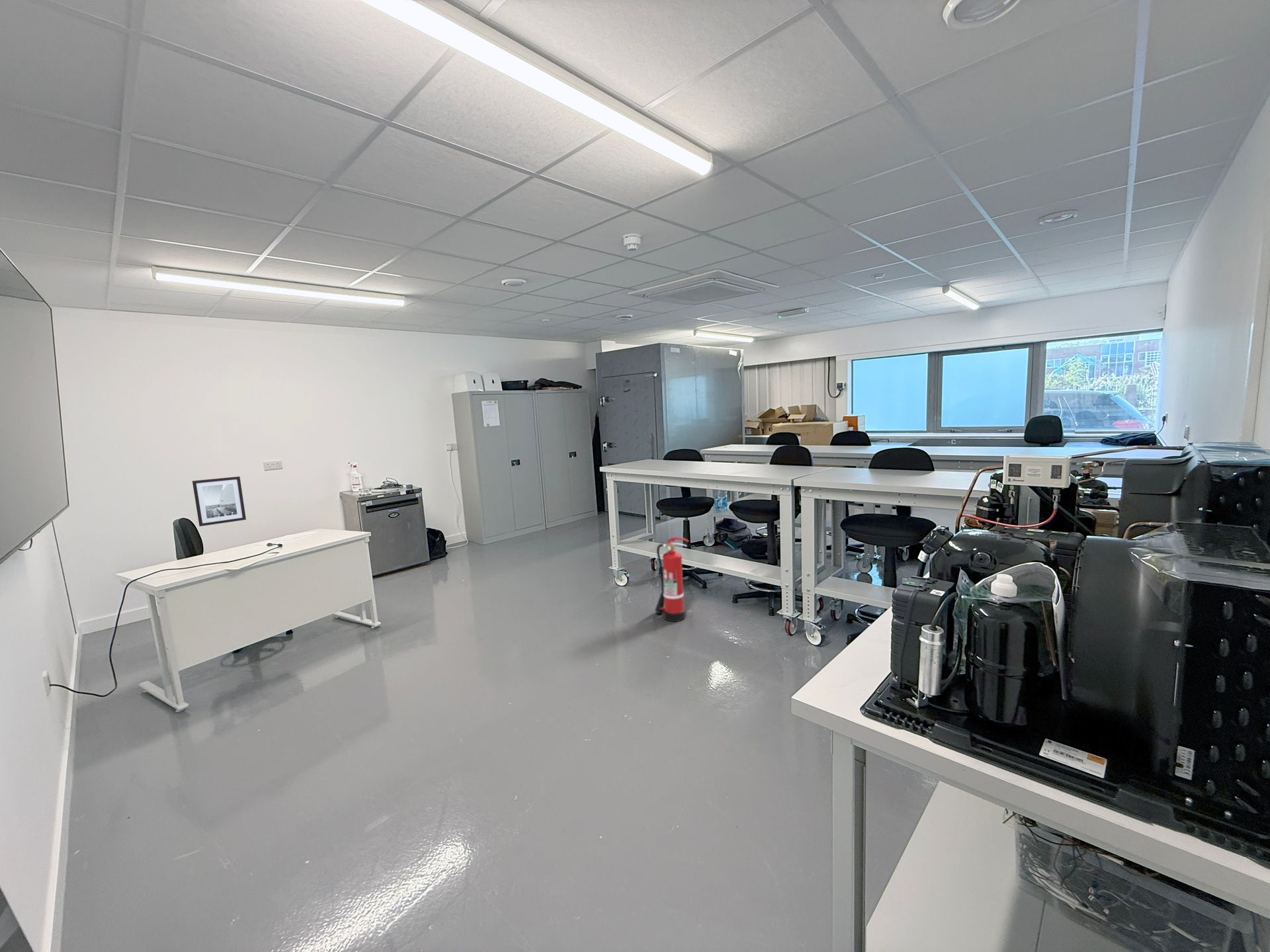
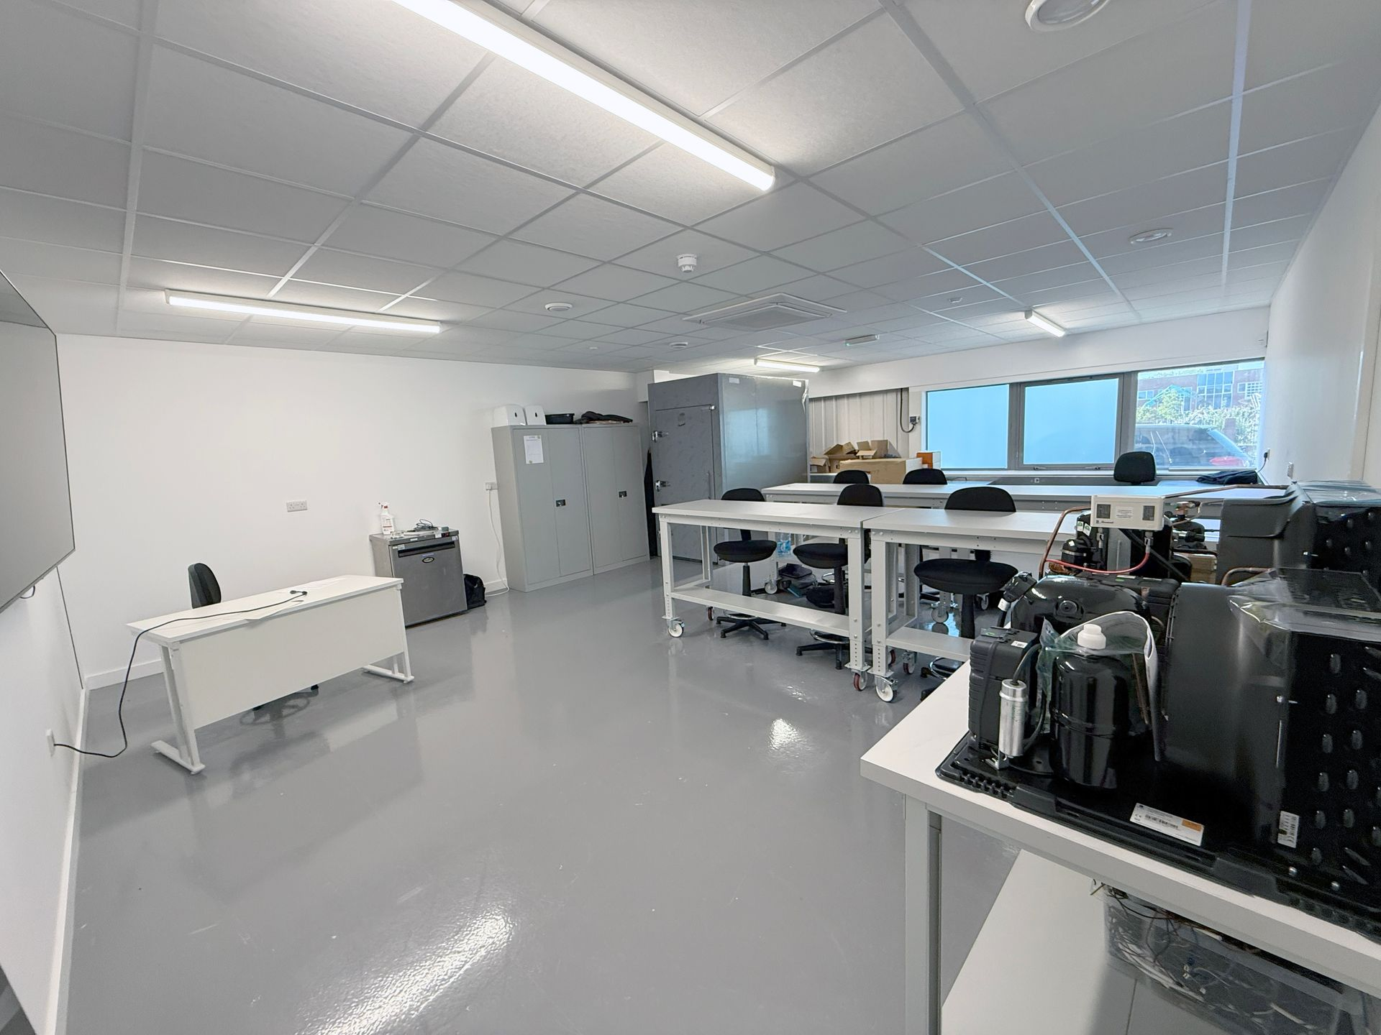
- fire extinguisher [654,536,689,622]
- wall art [192,476,247,527]
